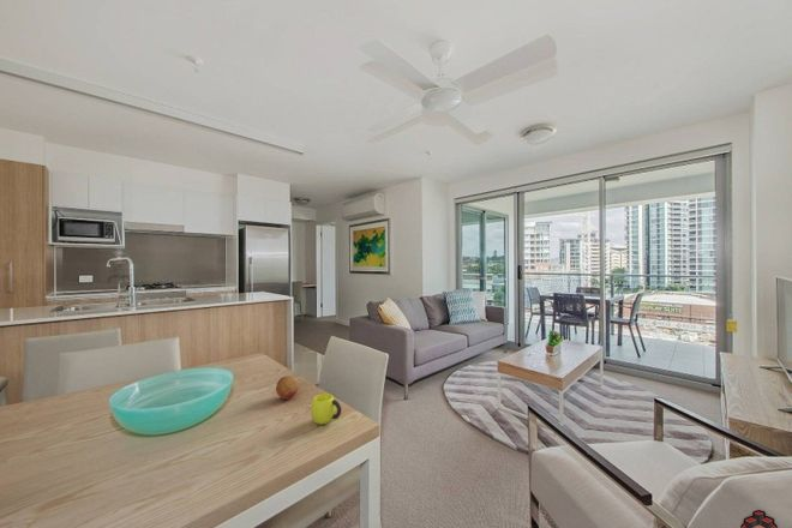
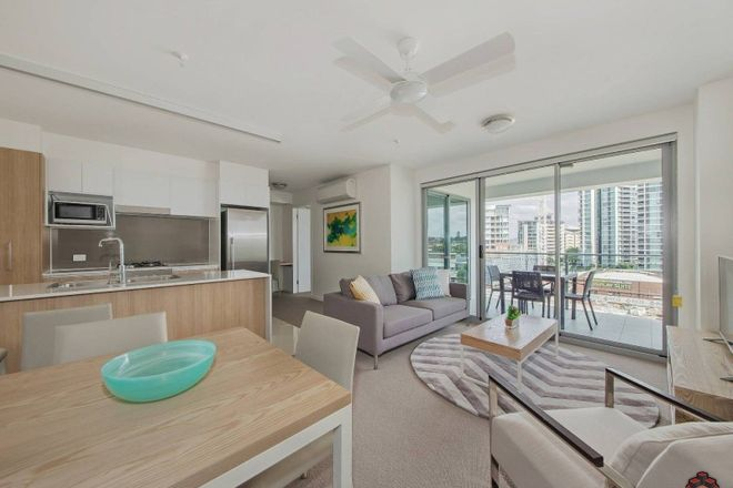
- fruit [275,376,300,401]
- cup [310,392,342,426]
